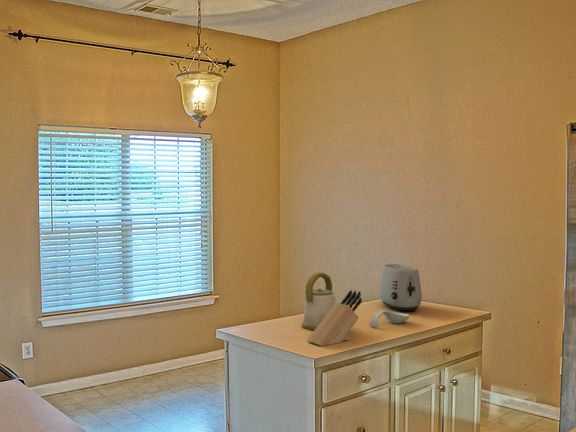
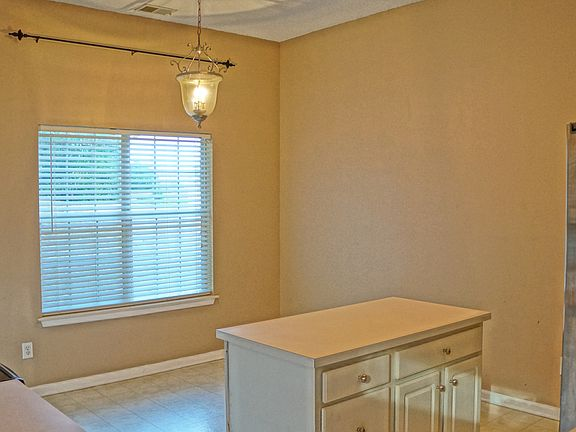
- knife block [306,289,363,347]
- kettle [301,271,337,331]
- toaster [378,263,423,312]
- spoon rest [369,309,411,328]
